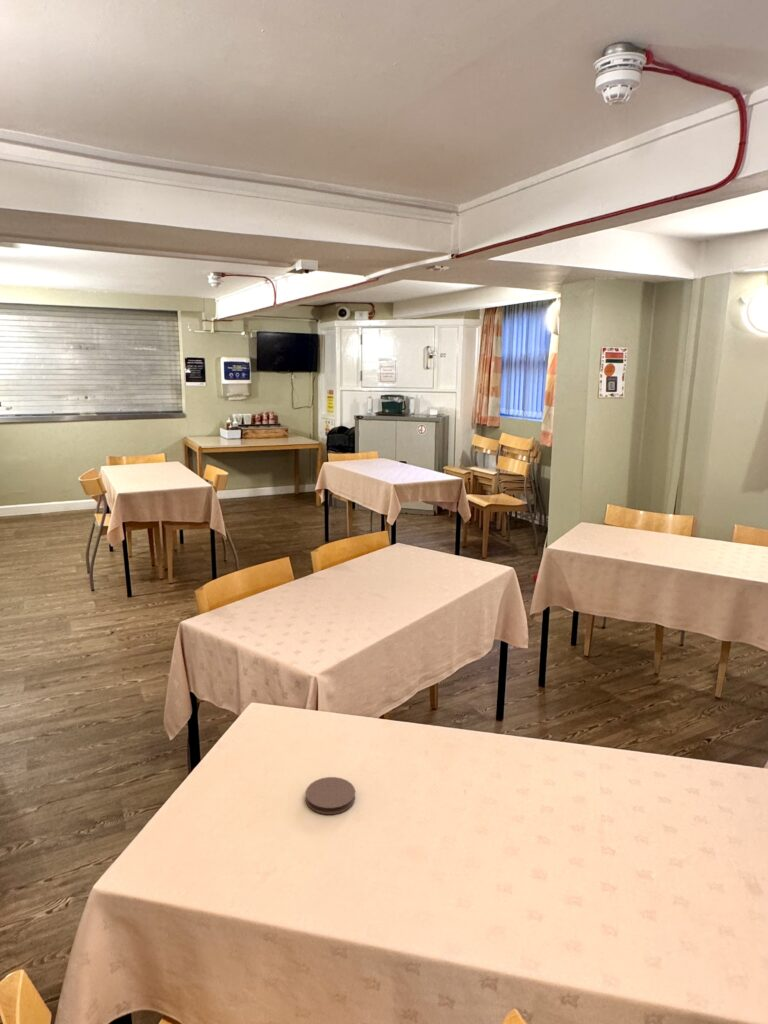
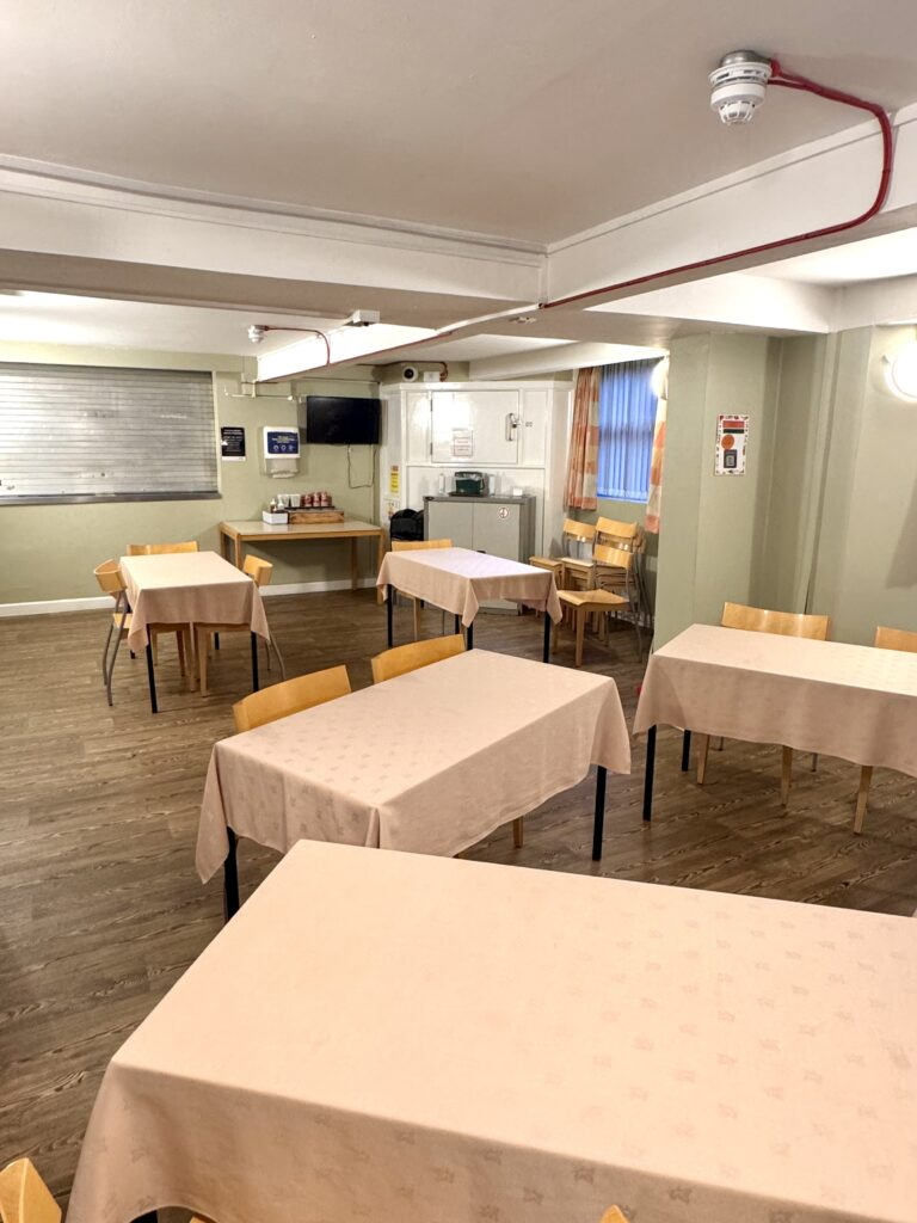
- coaster [305,776,356,815]
